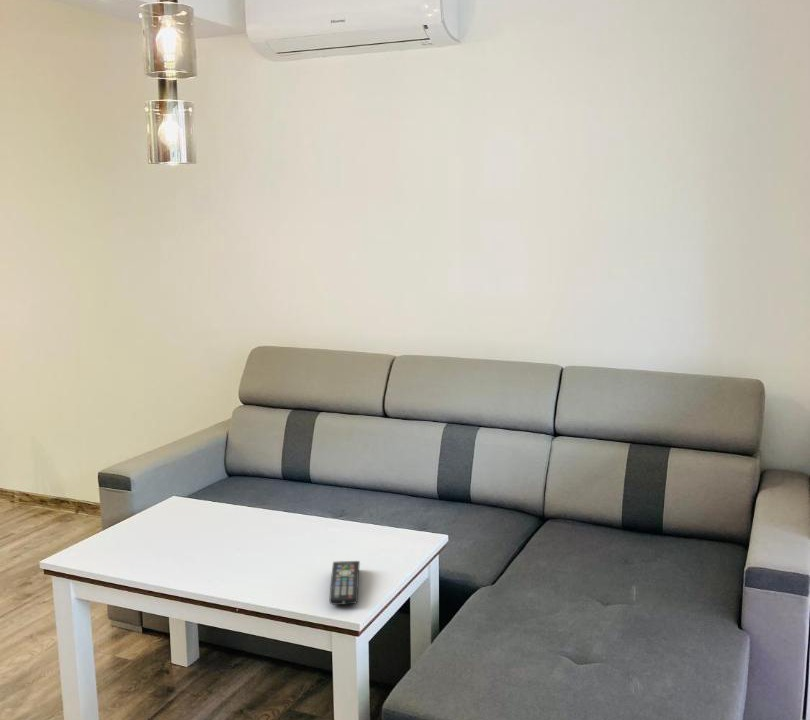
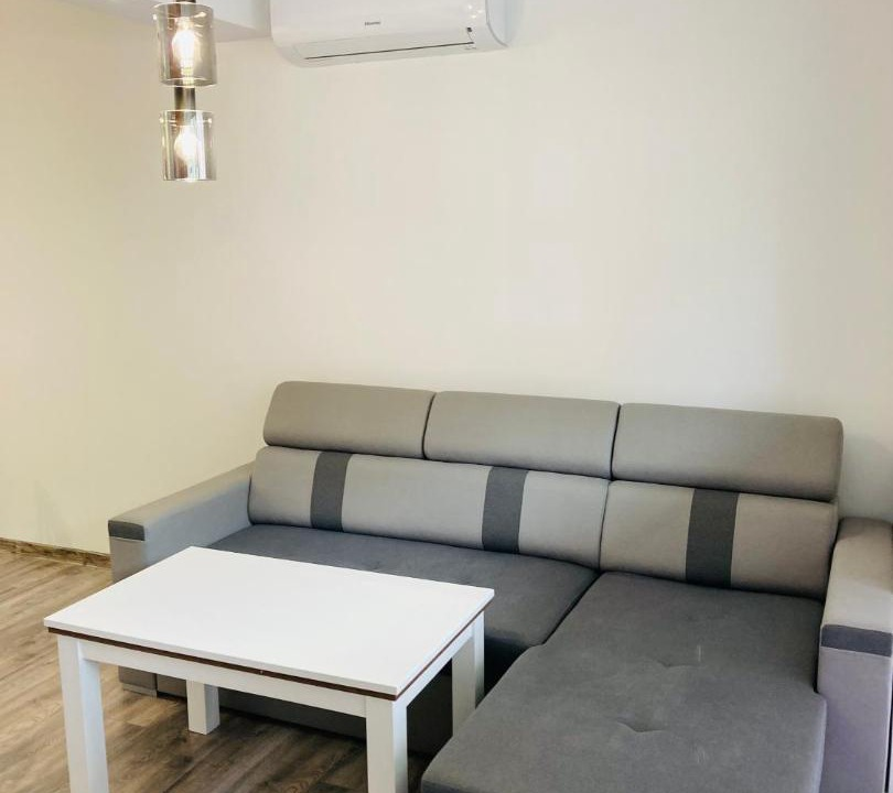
- remote control [328,560,361,606]
